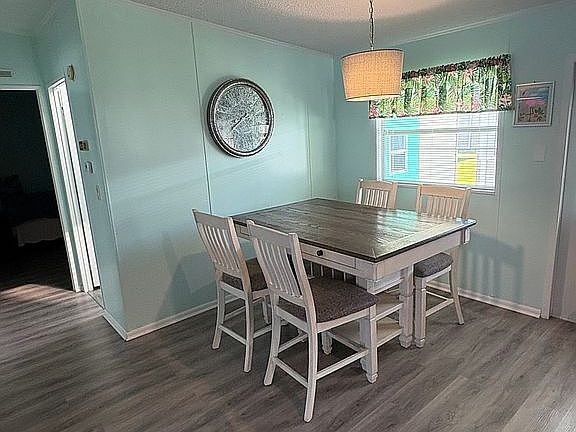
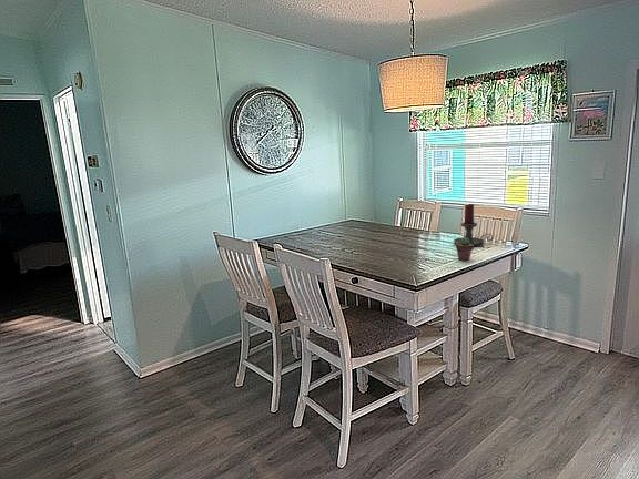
+ candle holder [453,203,494,247]
+ potted succulent [455,236,475,262]
